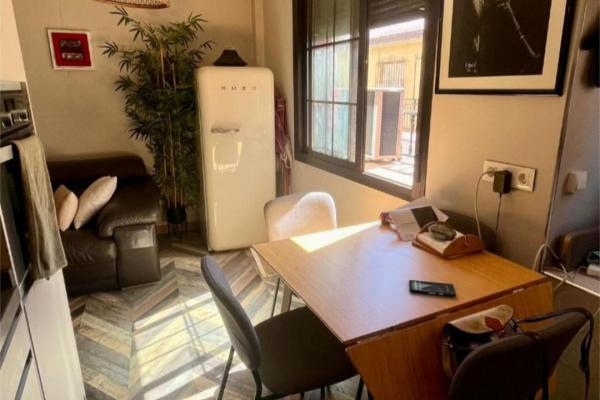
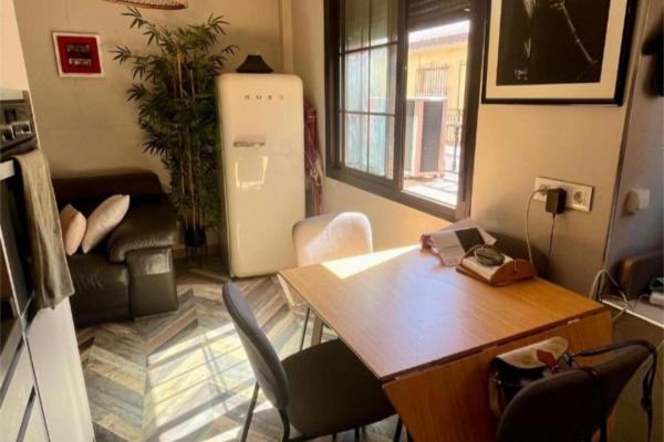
- smartphone [408,279,457,297]
